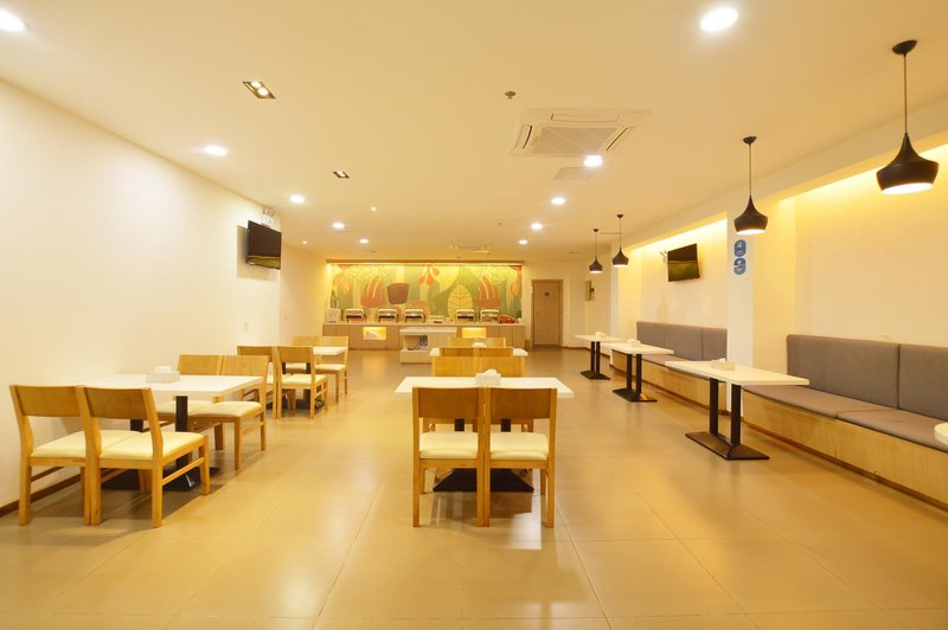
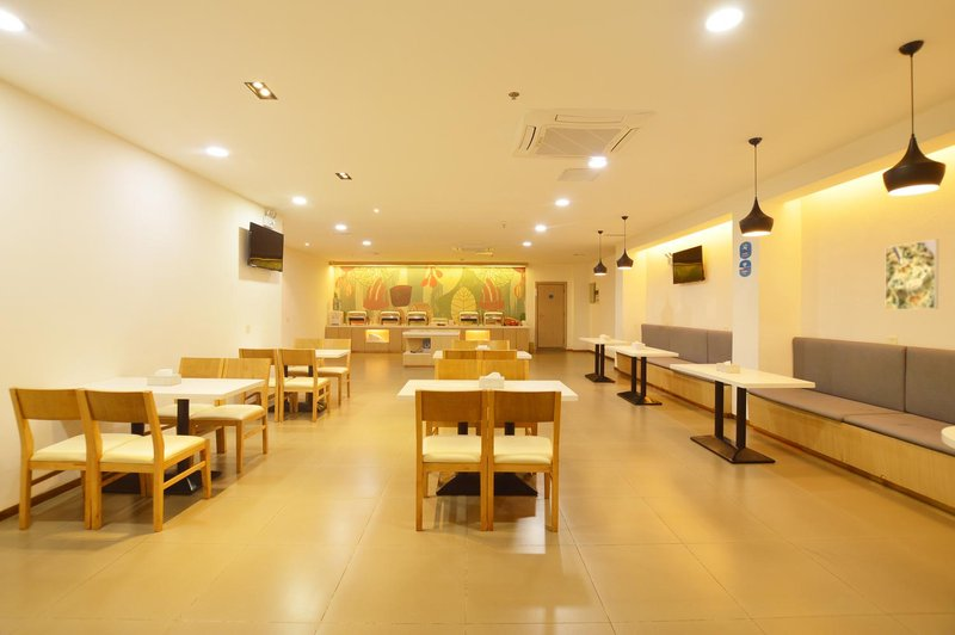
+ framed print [885,239,939,312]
